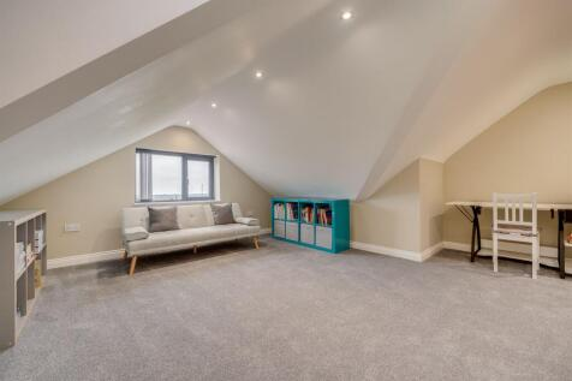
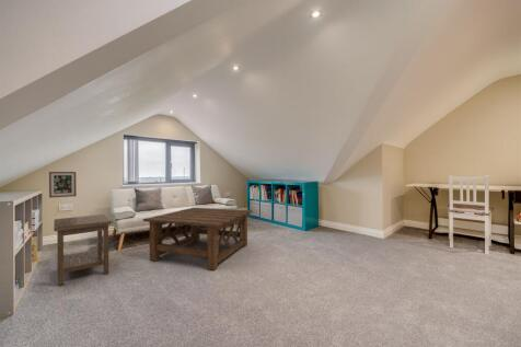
+ coffee table [142,207,253,271]
+ side table [53,213,113,287]
+ wall art [48,171,78,199]
